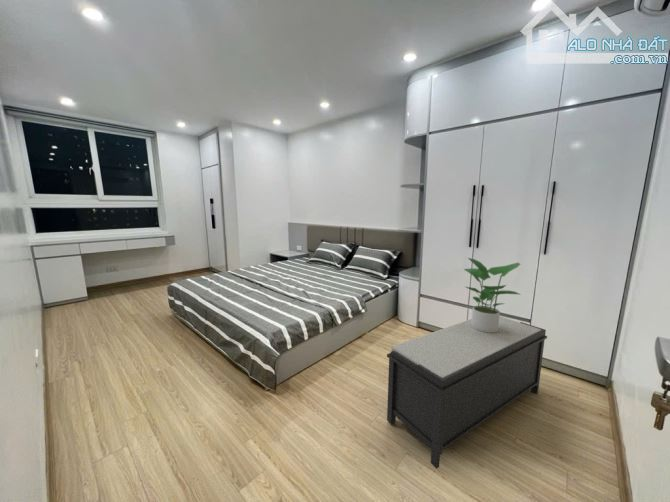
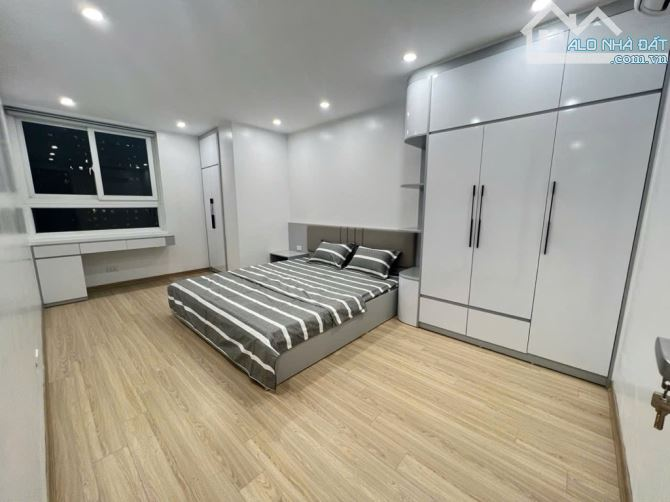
- potted plant [463,257,522,333]
- bench [386,315,548,470]
